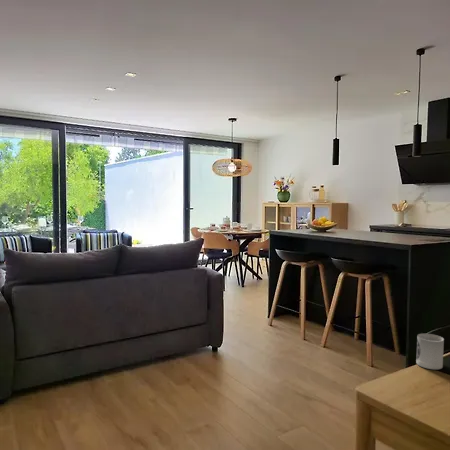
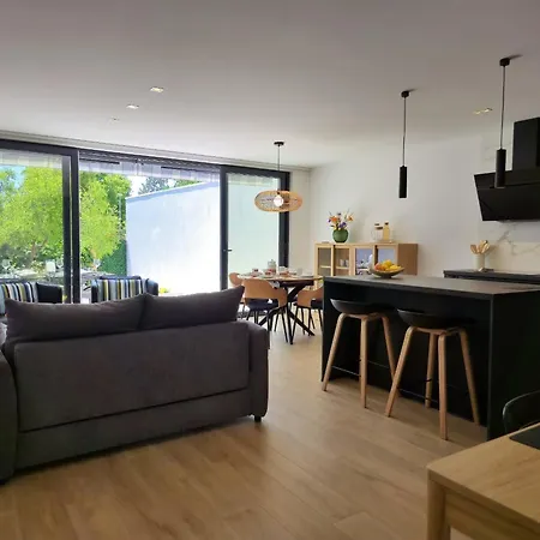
- cup [415,333,445,370]
